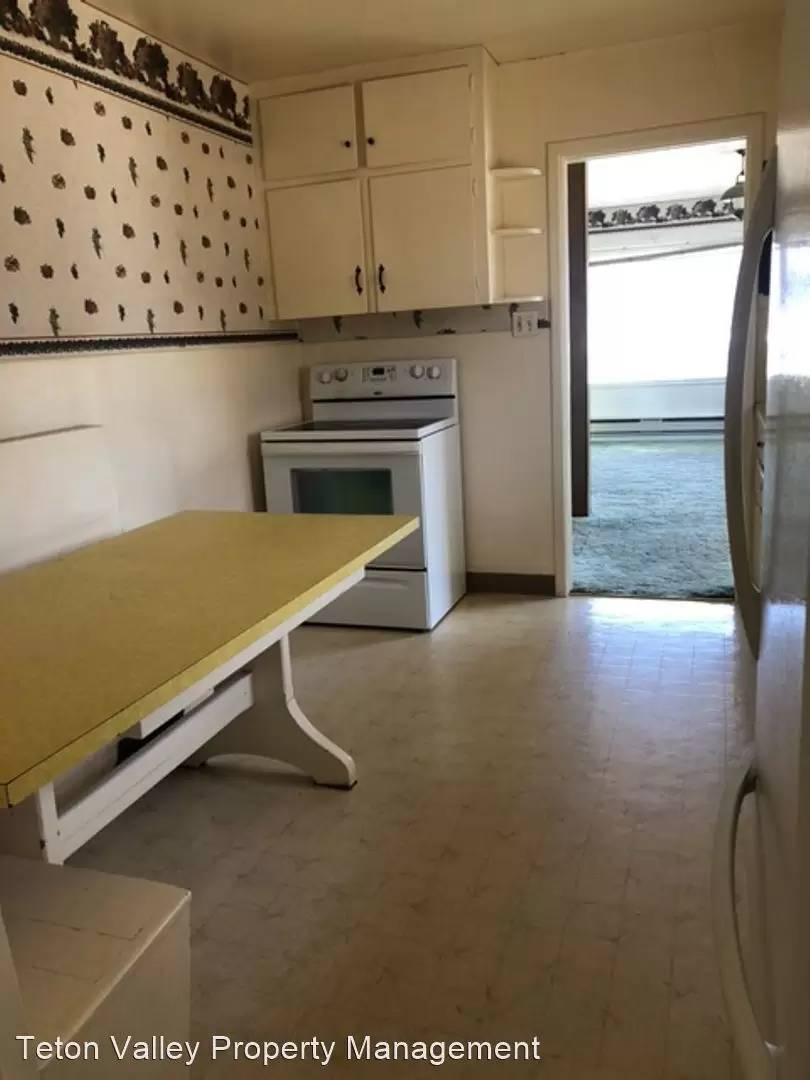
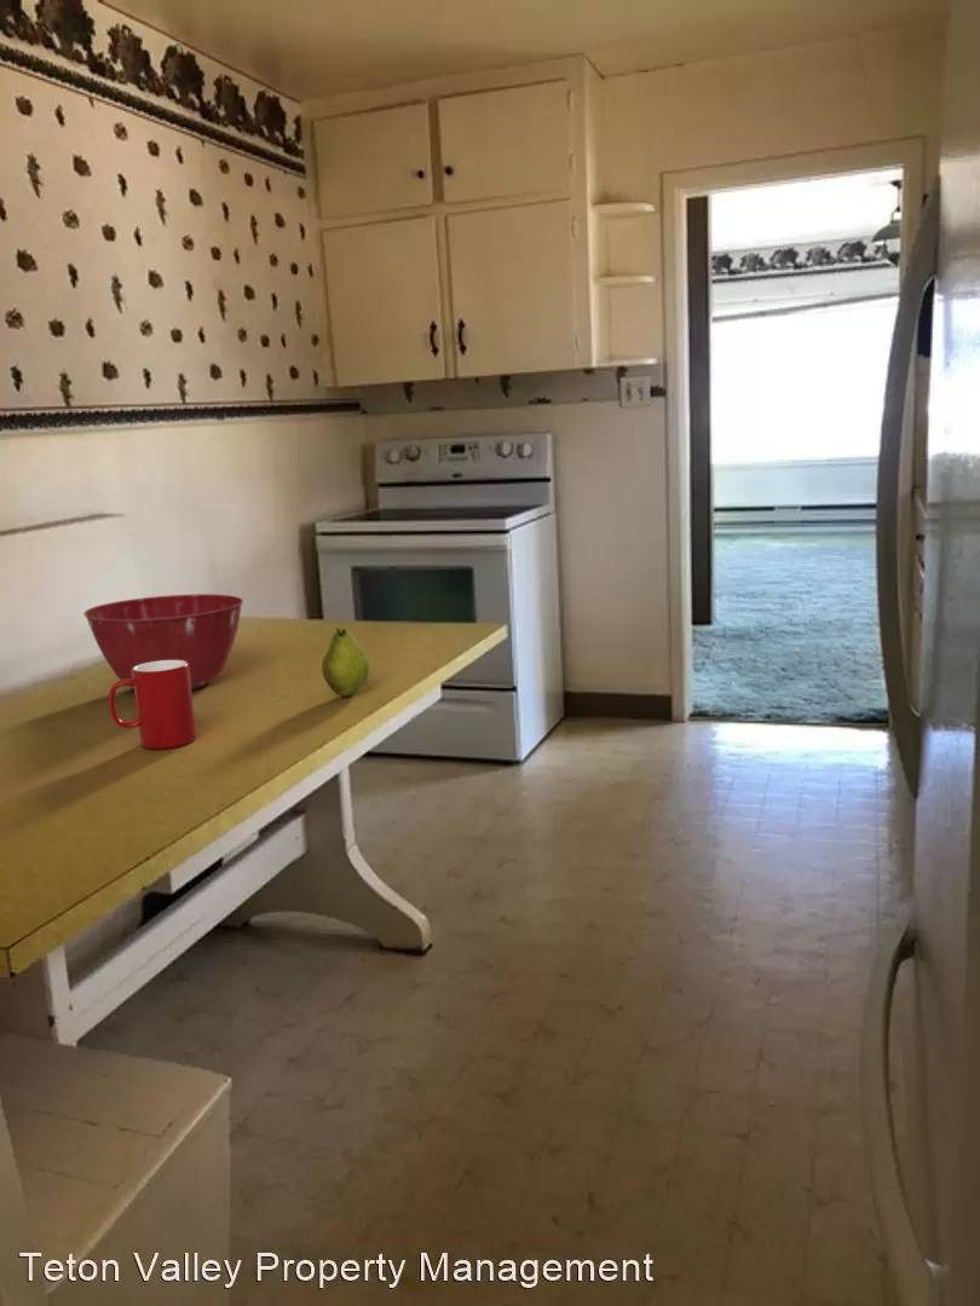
+ mixing bowl [82,593,244,692]
+ fruit [321,626,371,697]
+ cup [108,660,197,750]
